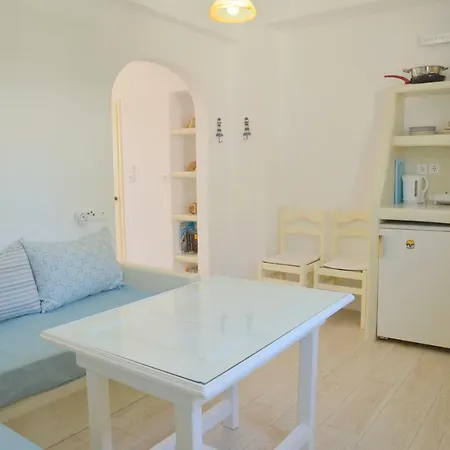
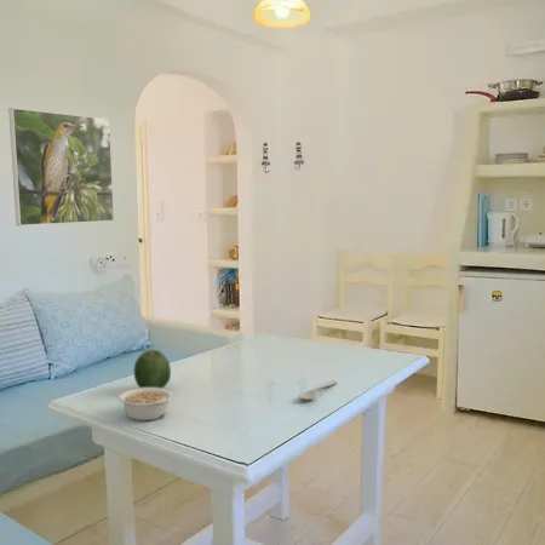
+ spoon [298,379,338,401]
+ fruit [133,349,172,389]
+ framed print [7,107,115,226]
+ legume [117,388,174,421]
